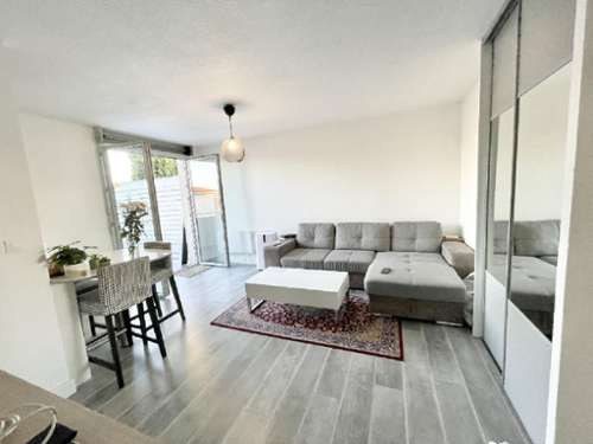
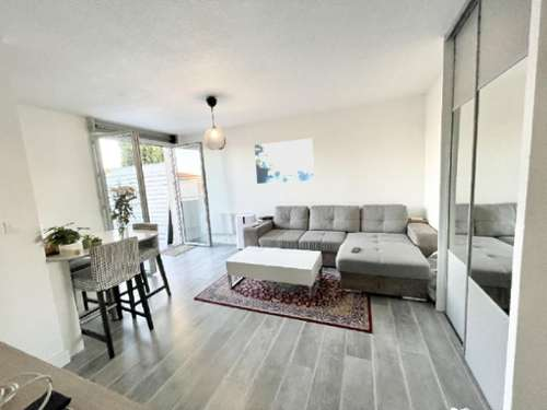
+ wall art [254,138,315,185]
